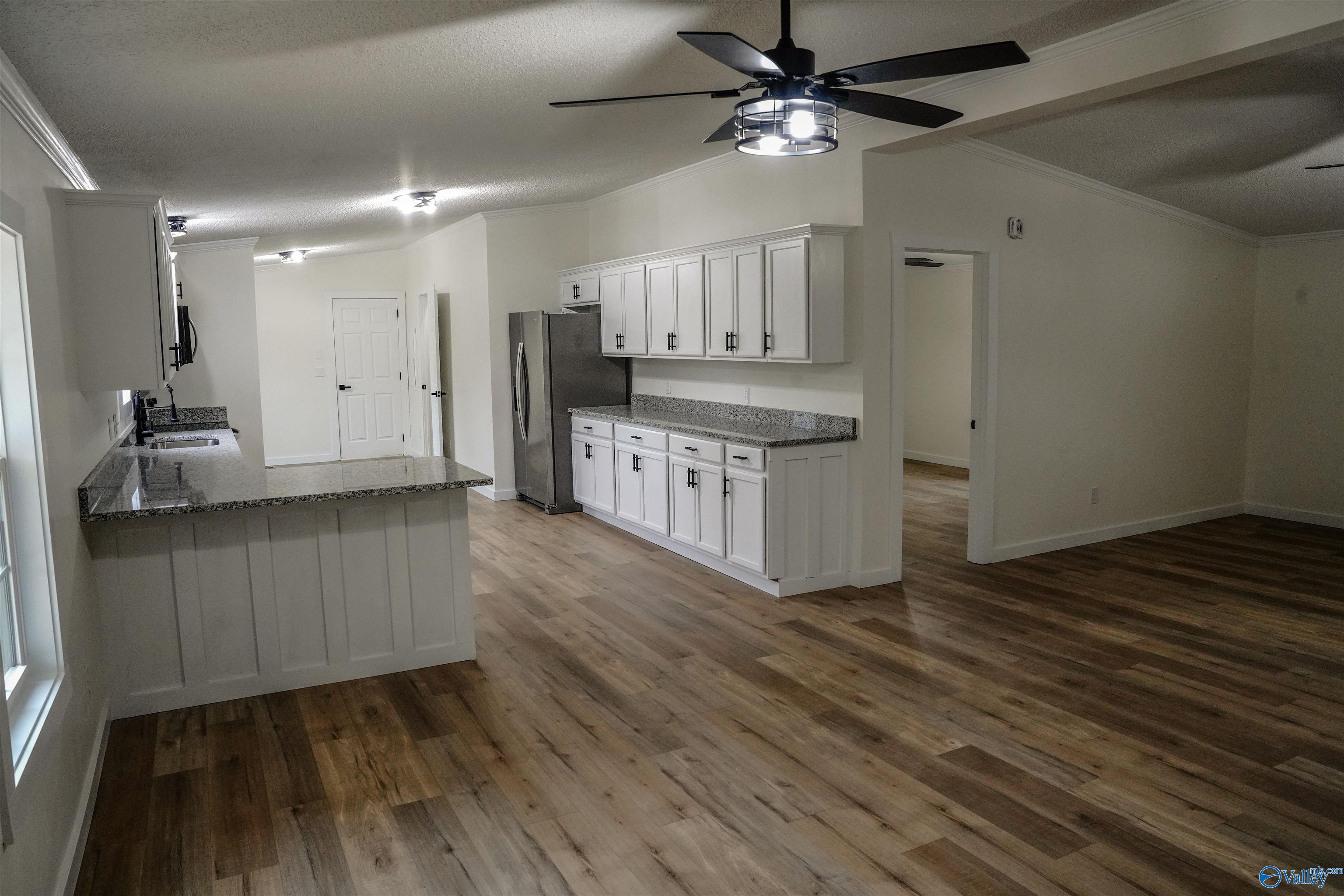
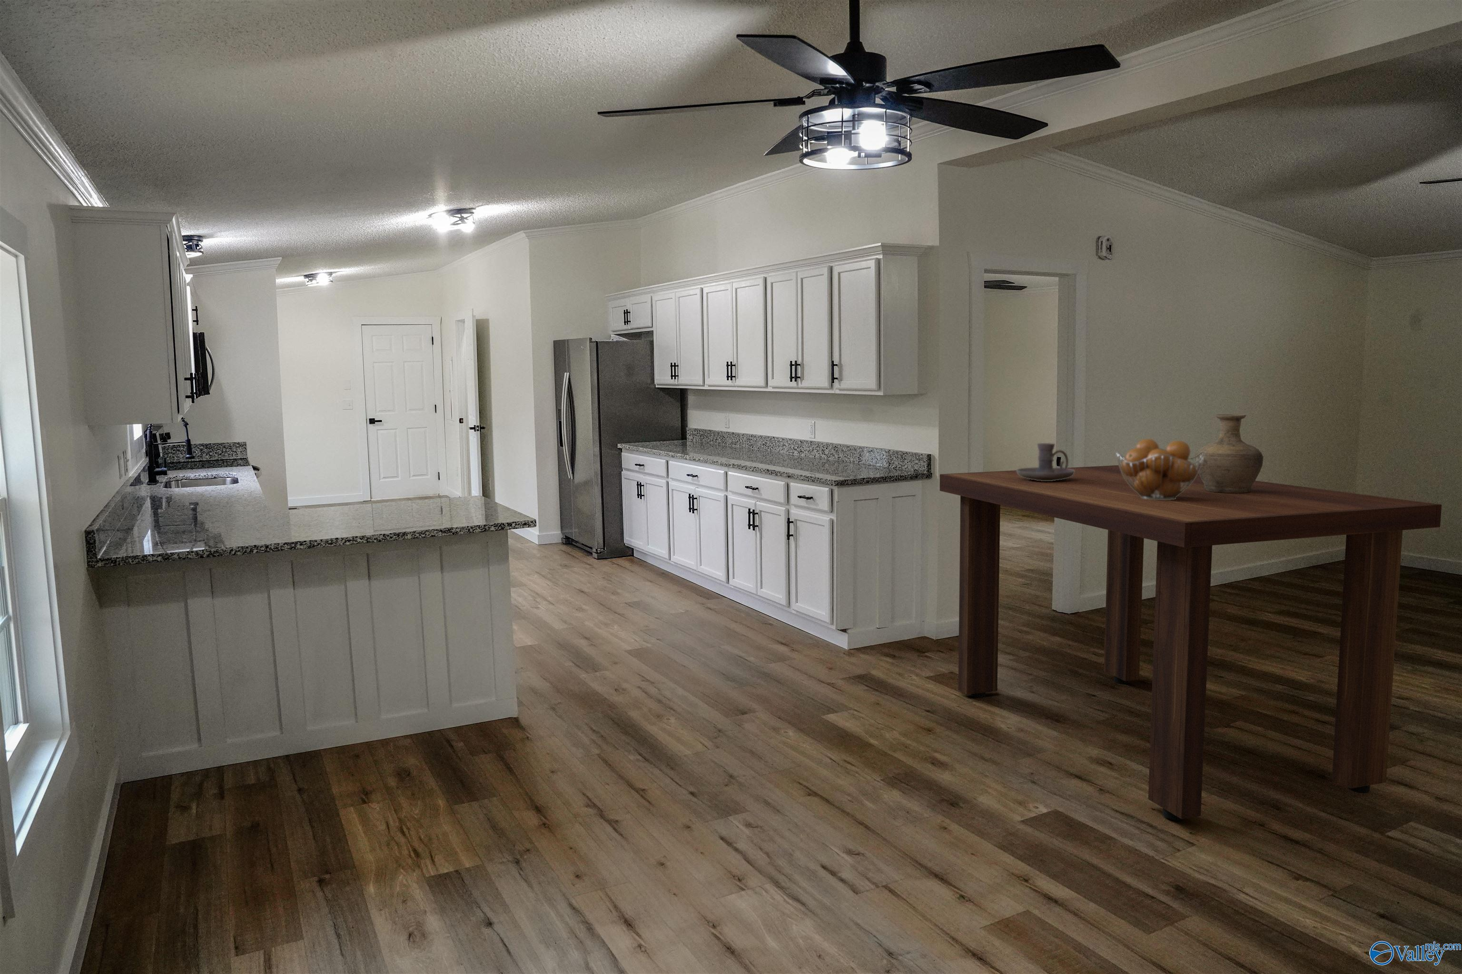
+ vase [1195,413,1264,494]
+ fruit basket [1116,438,1204,500]
+ candle holder [1017,442,1075,482]
+ dining table [940,464,1442,821]
